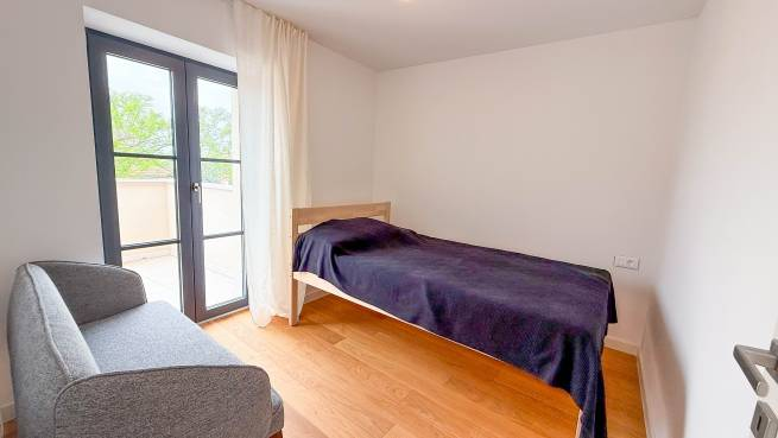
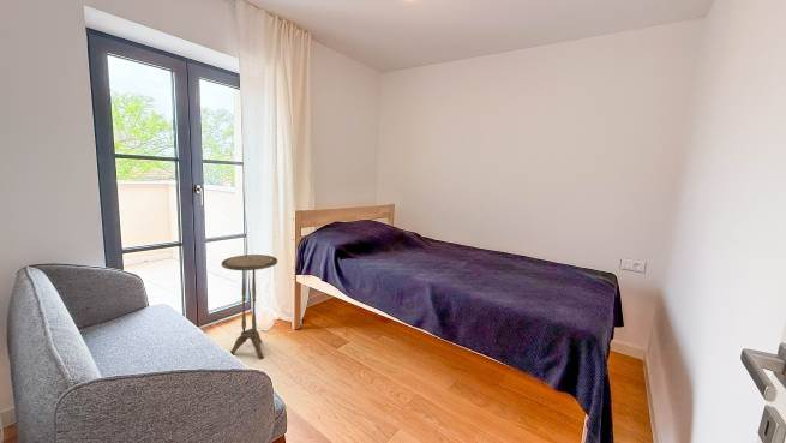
+ side table [220,253,278,360]
